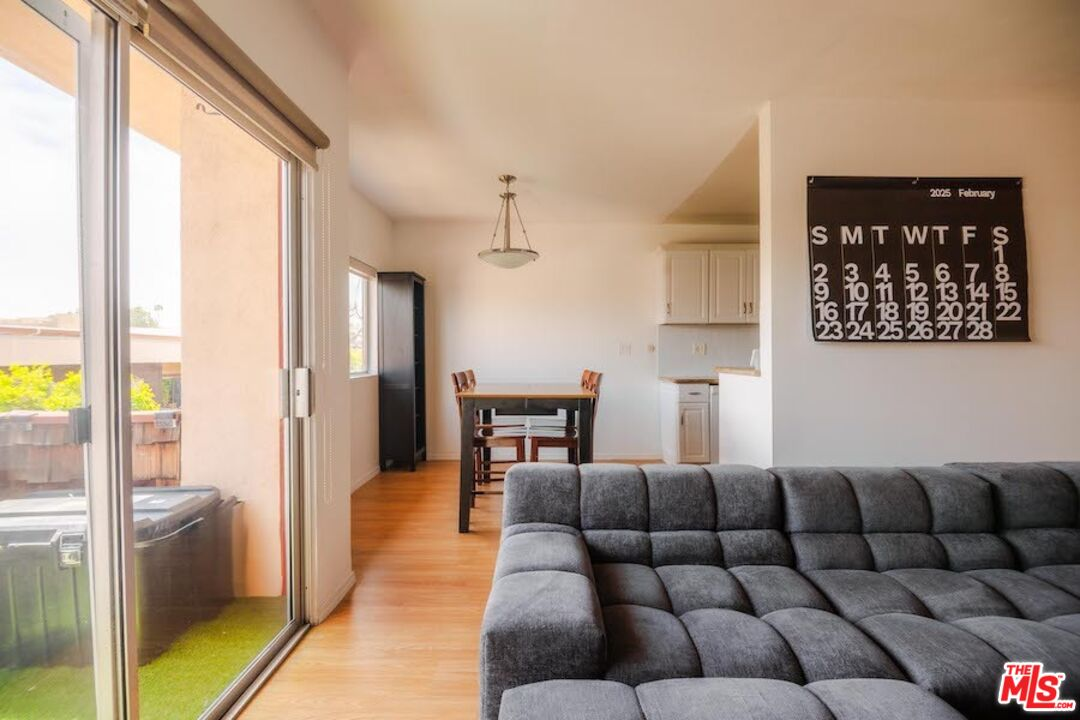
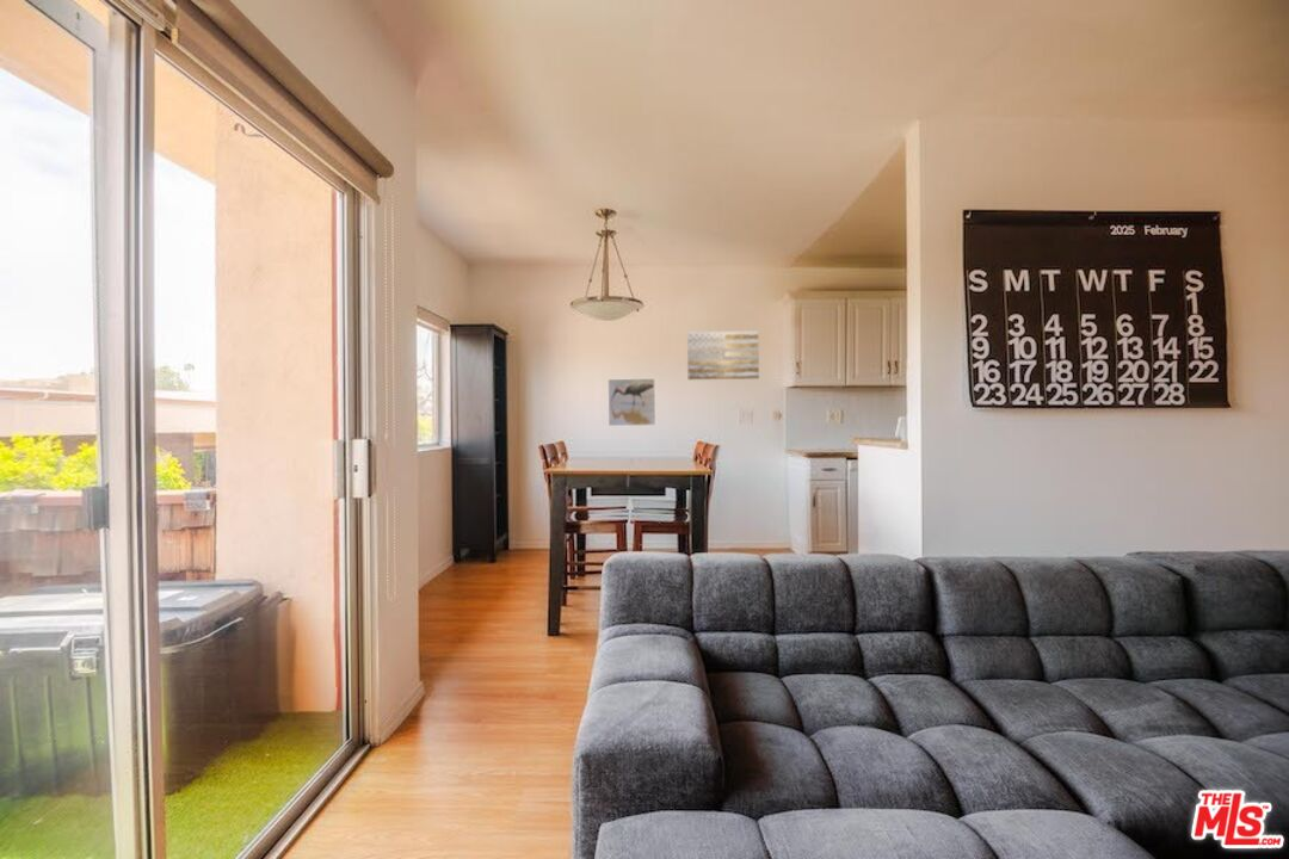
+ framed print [606,377,656,427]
+ wall art [686,329,760,381]
